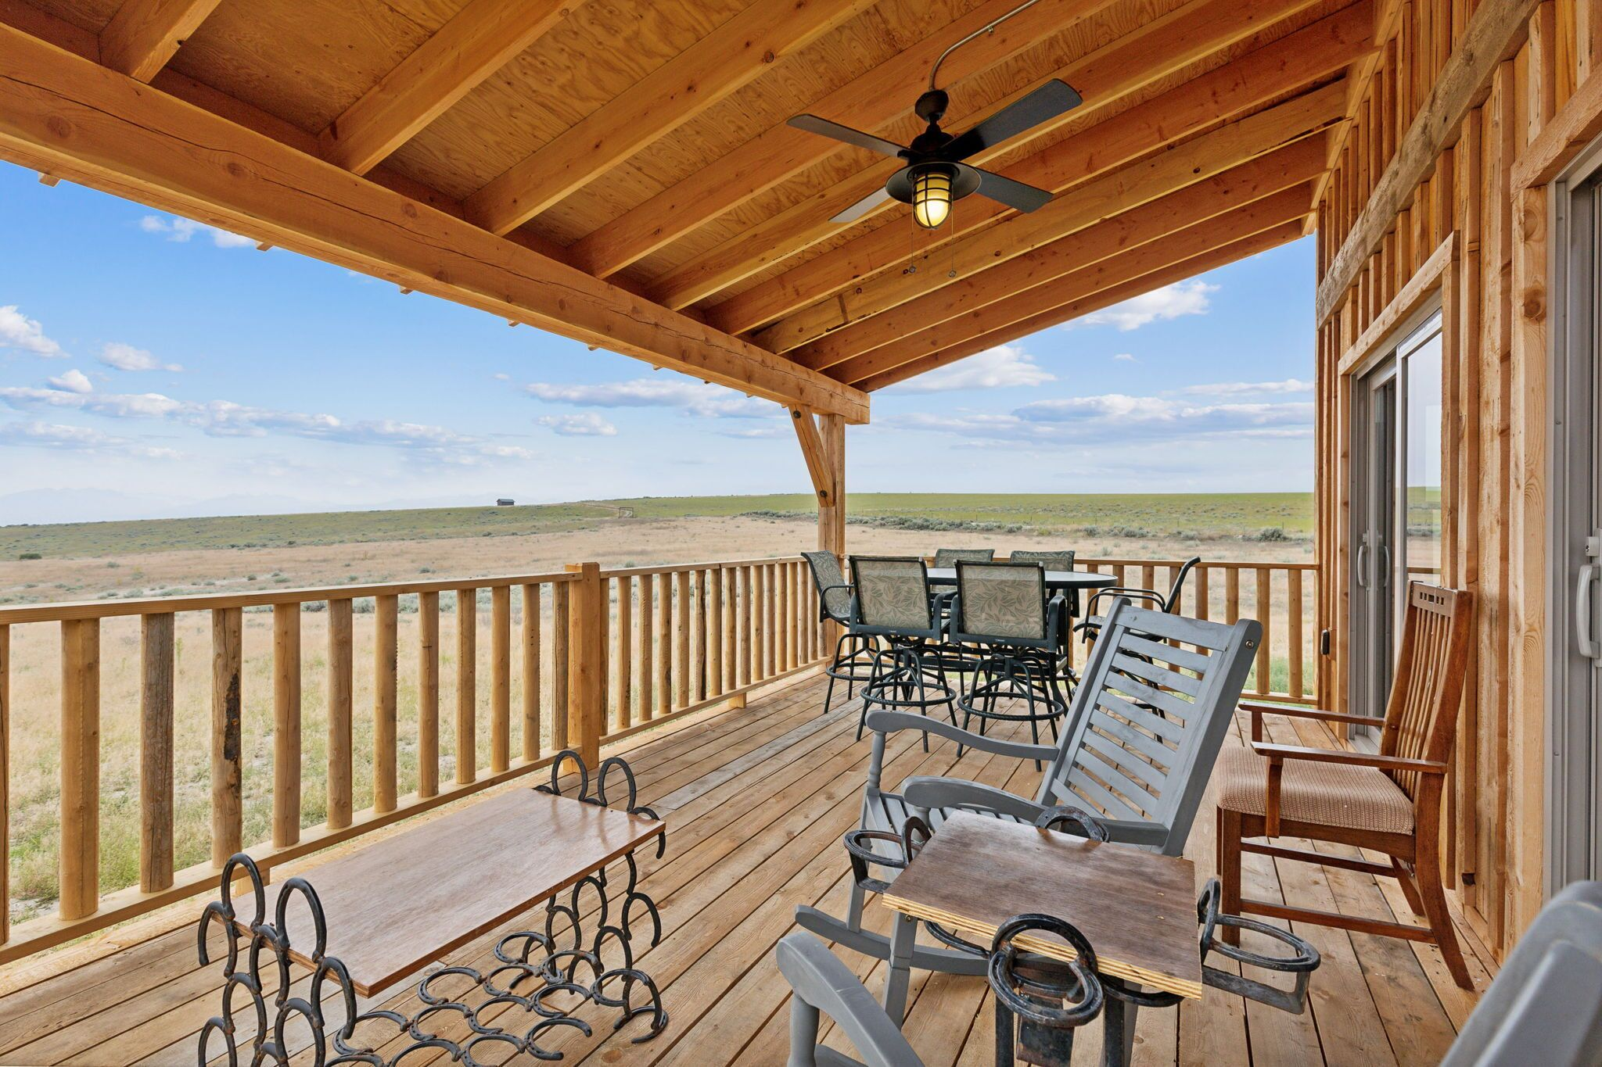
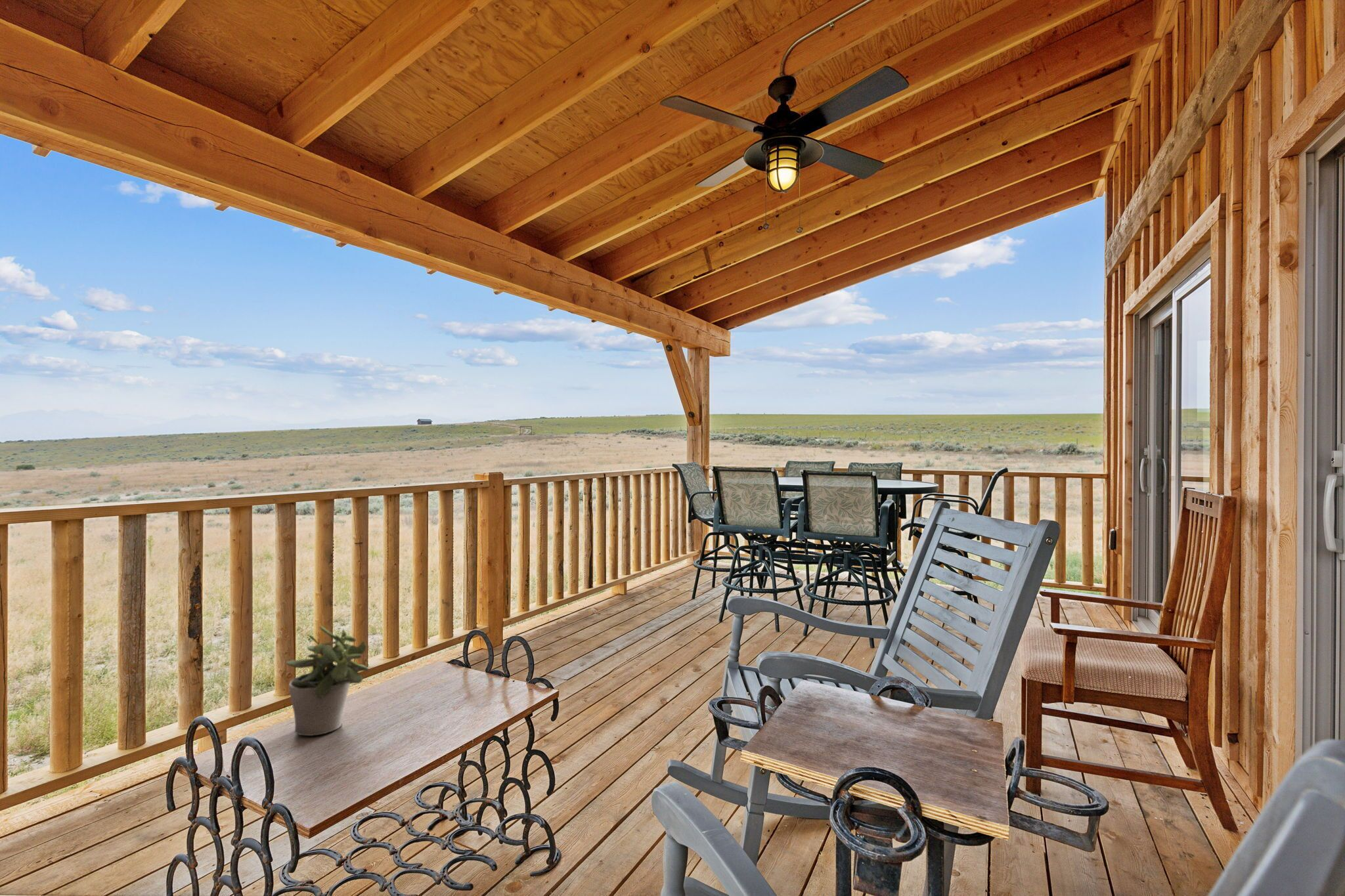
+ potted plant [285,626,370,736]
